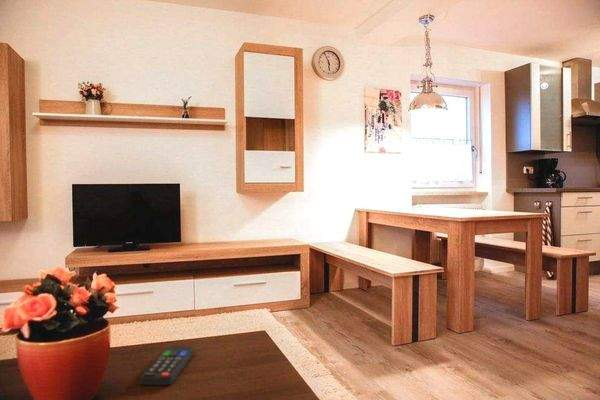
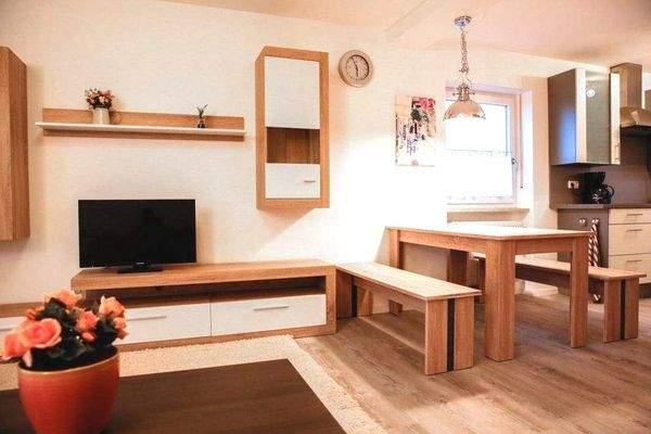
- remote control [139,345,195,386]
